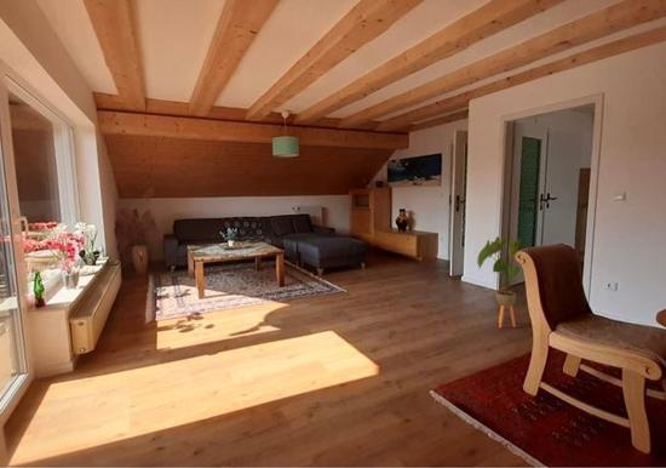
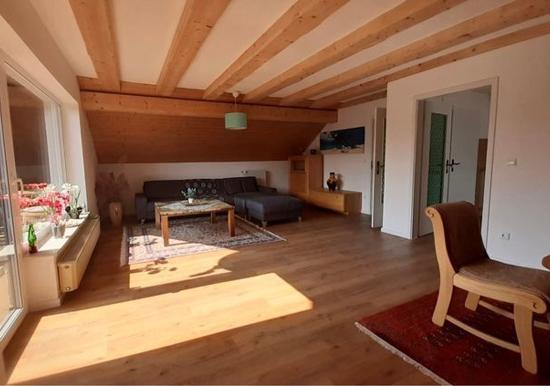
- house plant [476,235,522,329]
